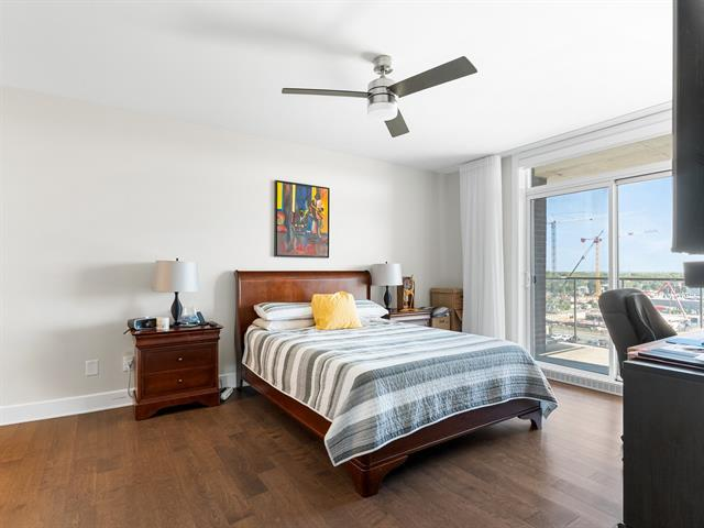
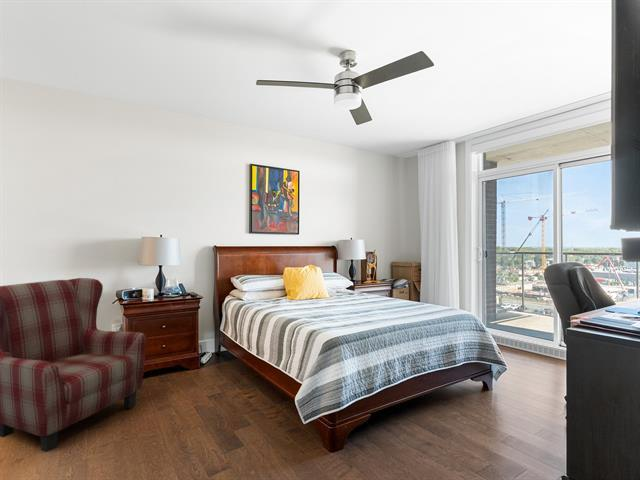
+ armchair [0,277,147,453]
